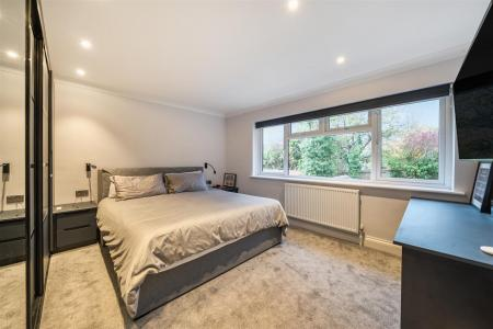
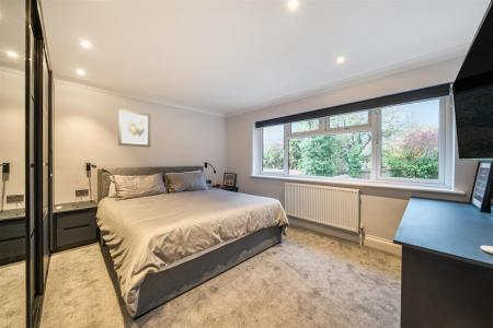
+ wall art [117,108,151,148]
